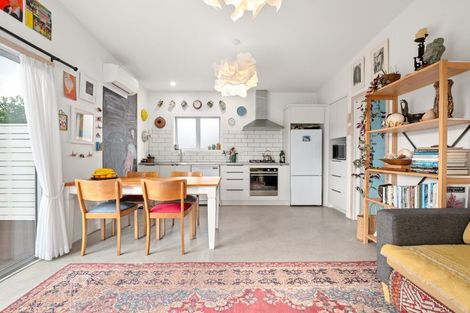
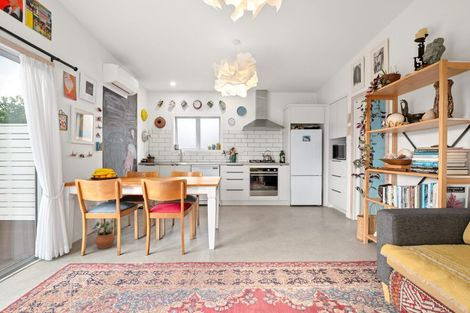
+ potted plant [91,219,117,250]
